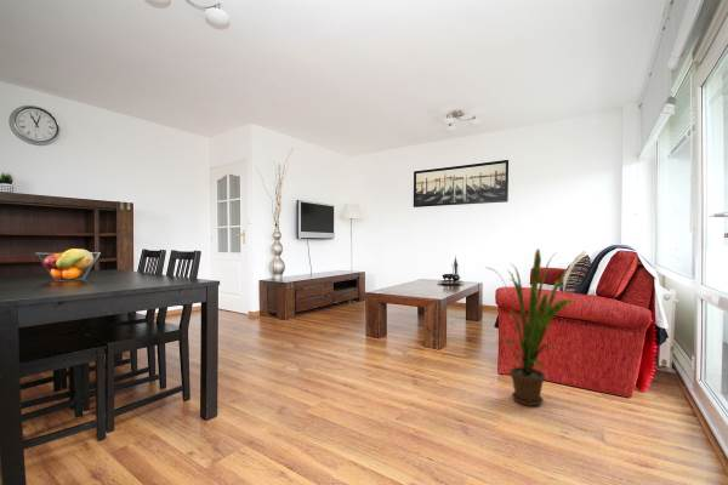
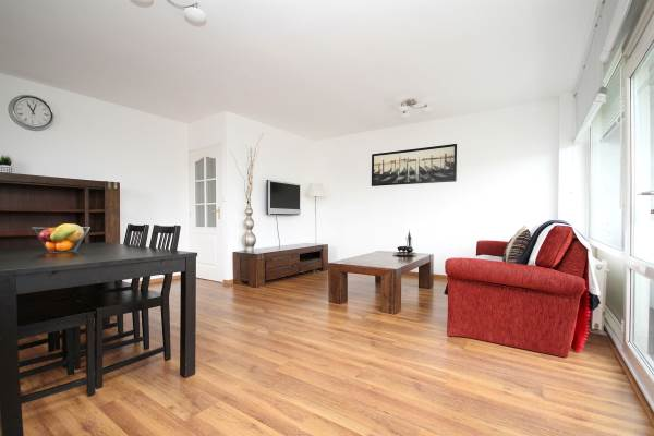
- house plant [483,247,574,407]
